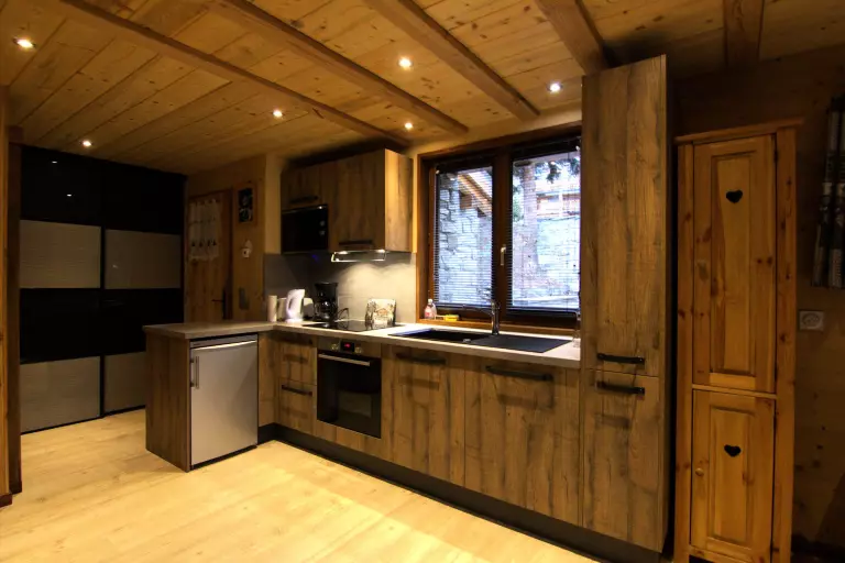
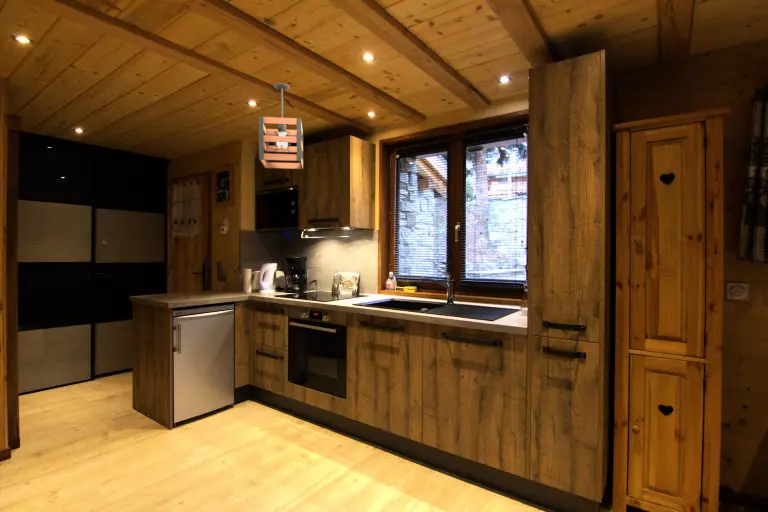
+ pendant light [258,82,304,170]
